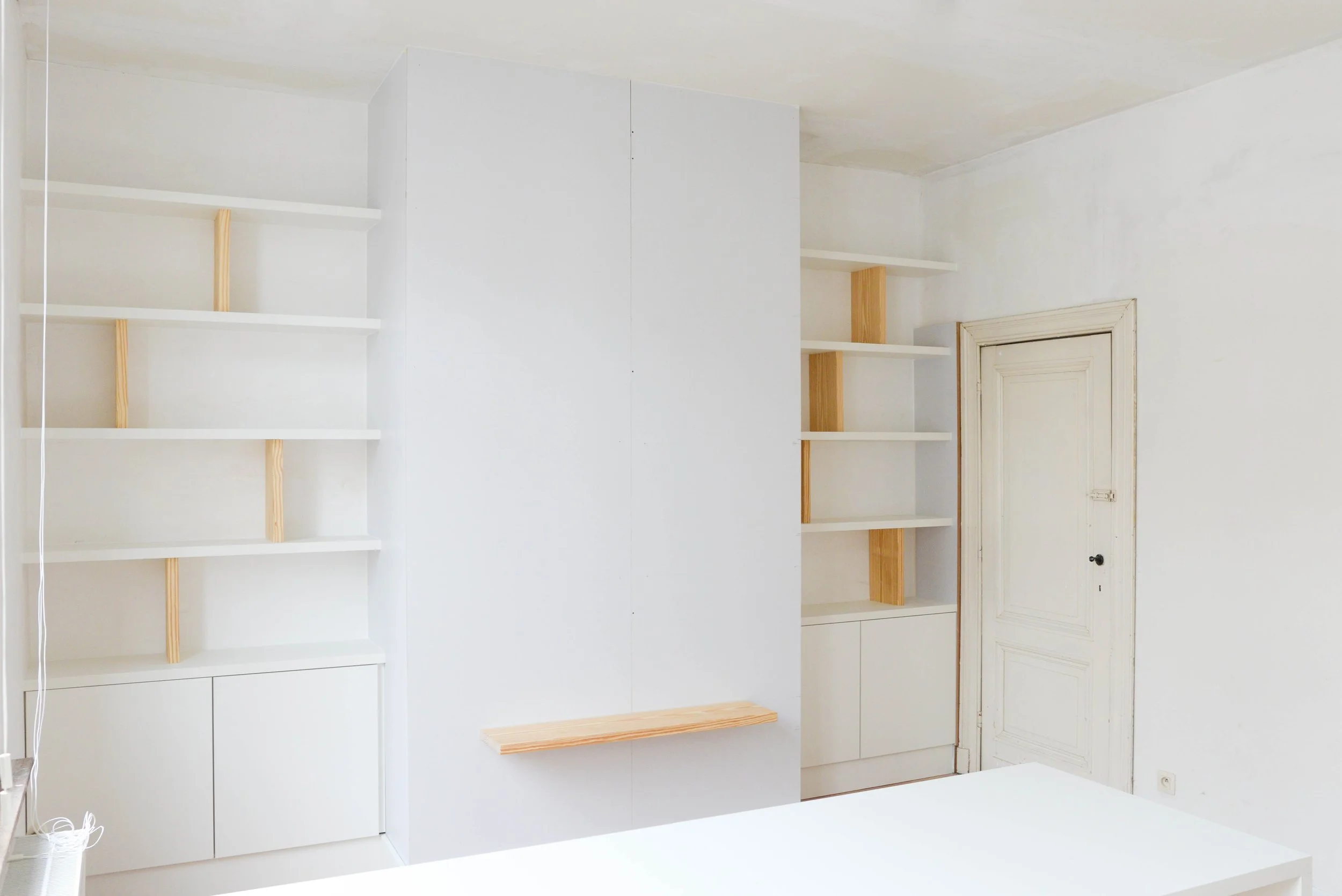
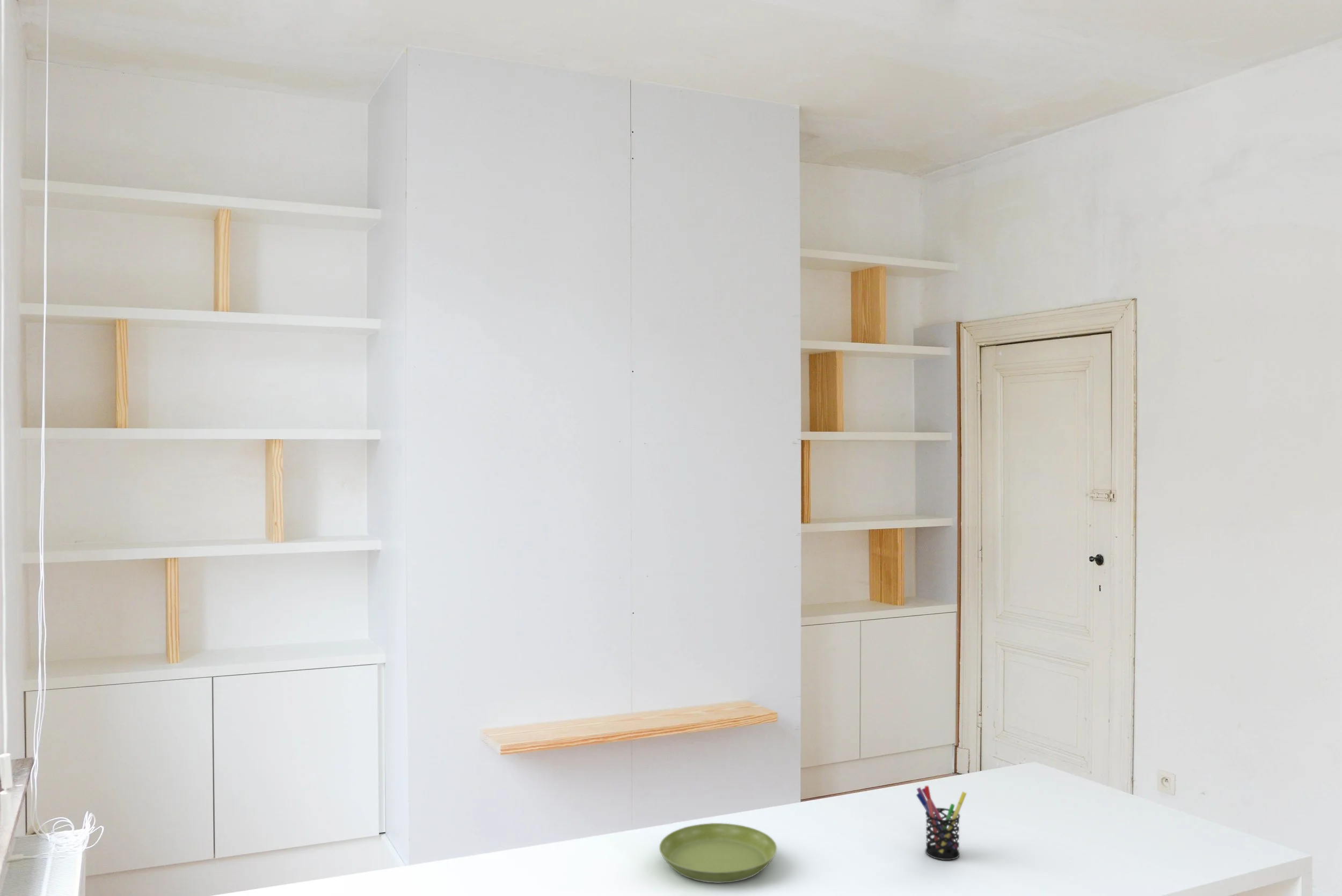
+ saucer [659,822,777,884]
+ pen holder [916,785,967,861]
